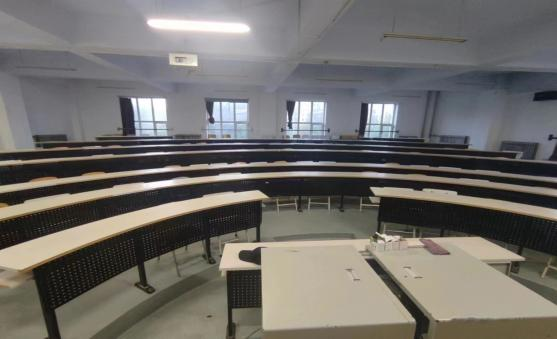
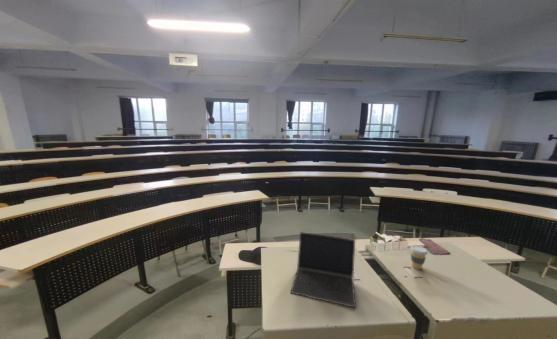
+ laptop computer [289,231,357,309]
+ coffee cup [410,245,429,270]
